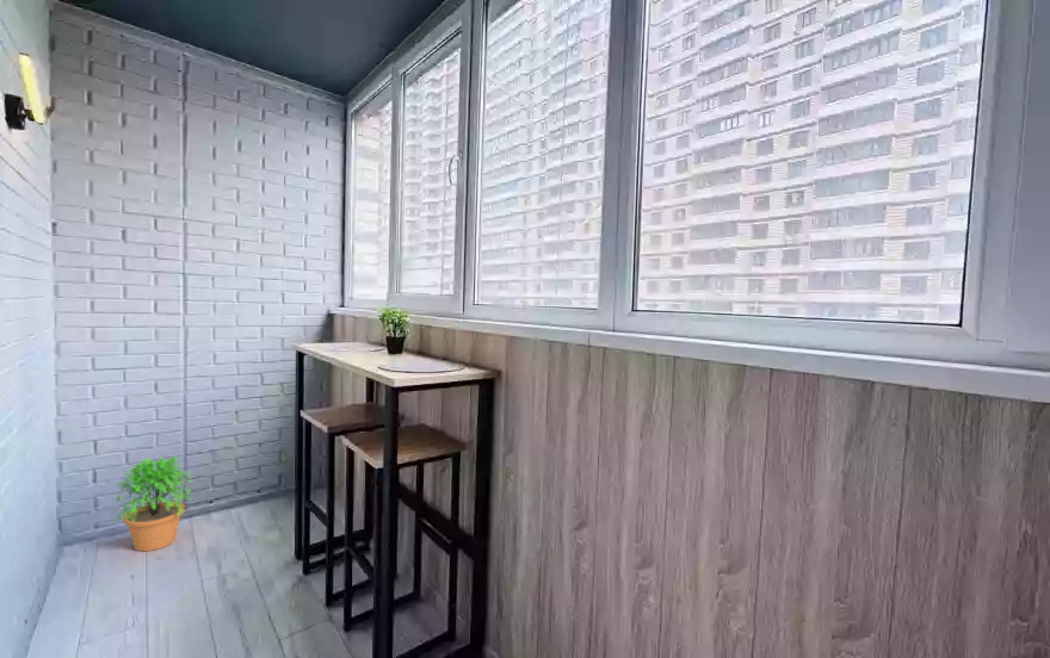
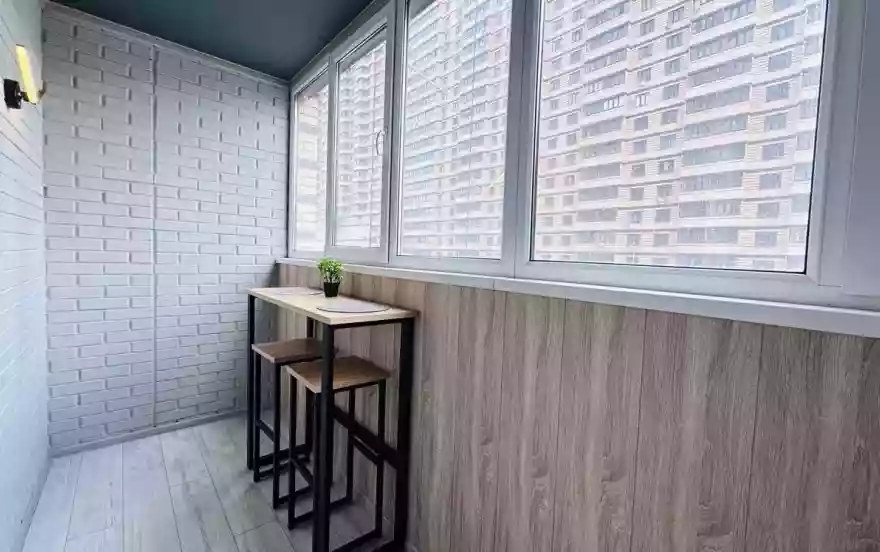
- potted plant [111,454,194,552]
